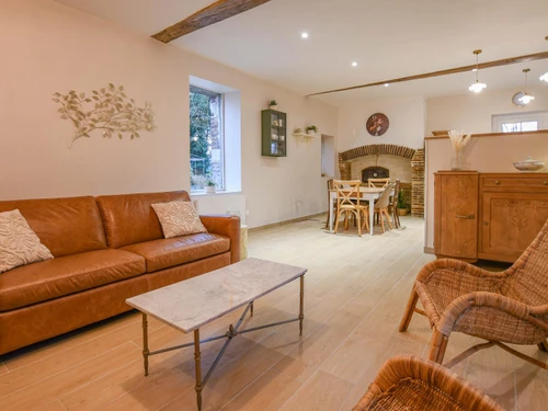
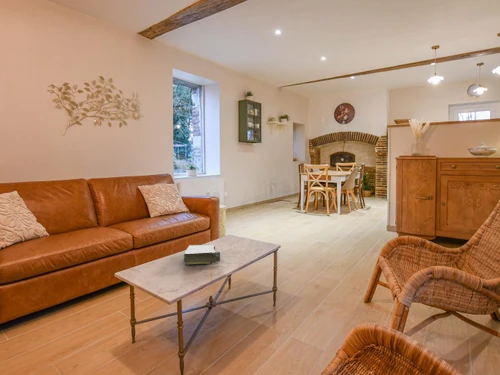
+ box [183,244,221,265]
